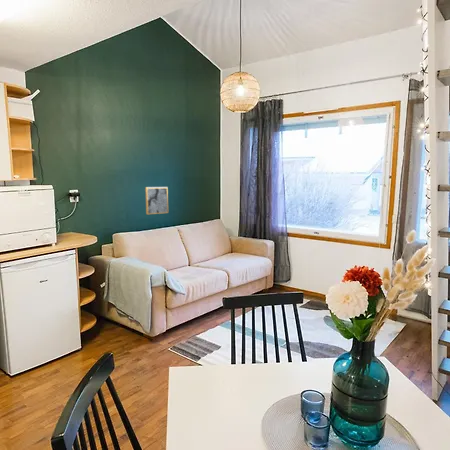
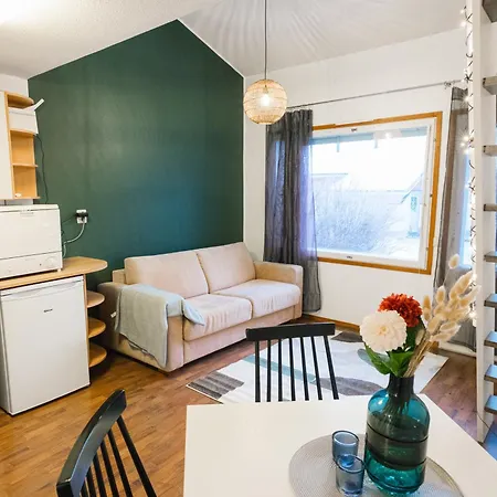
- wall art [144,186,169,215]
